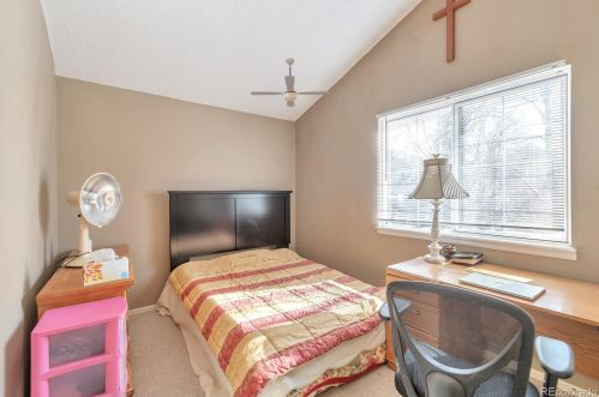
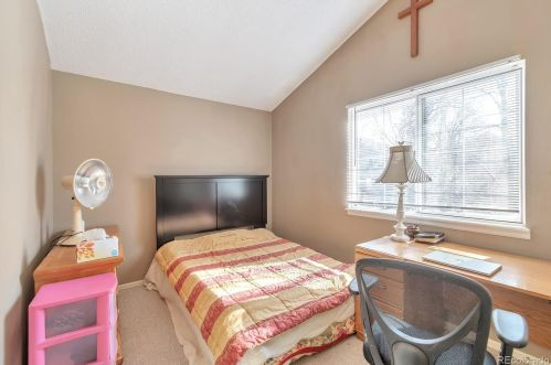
- ceiling fan [250,56,331,108]
